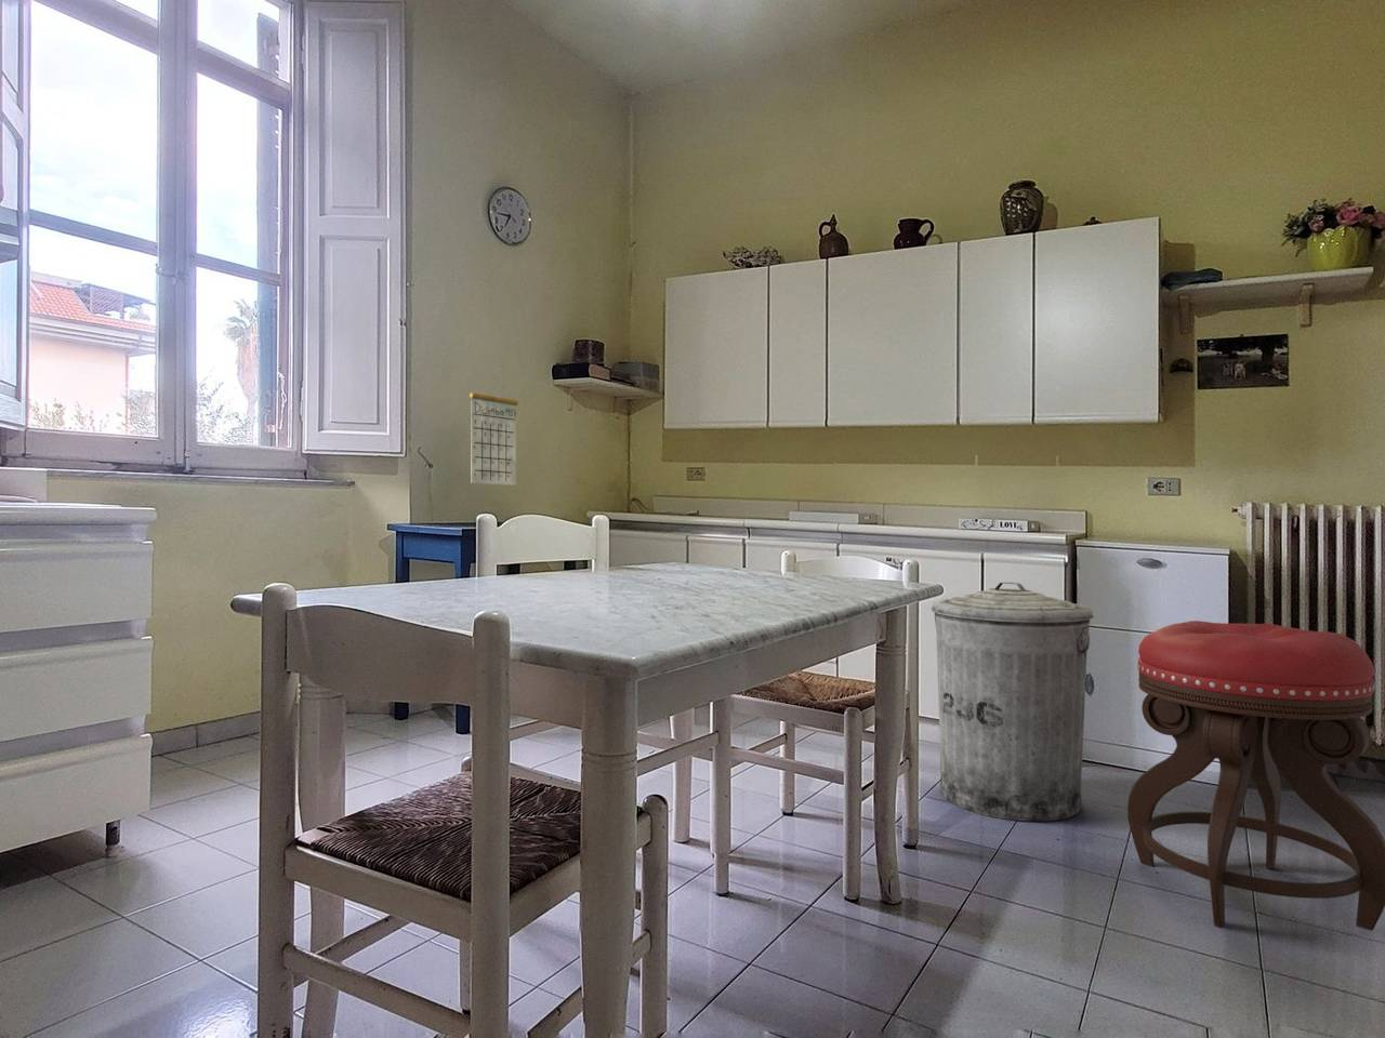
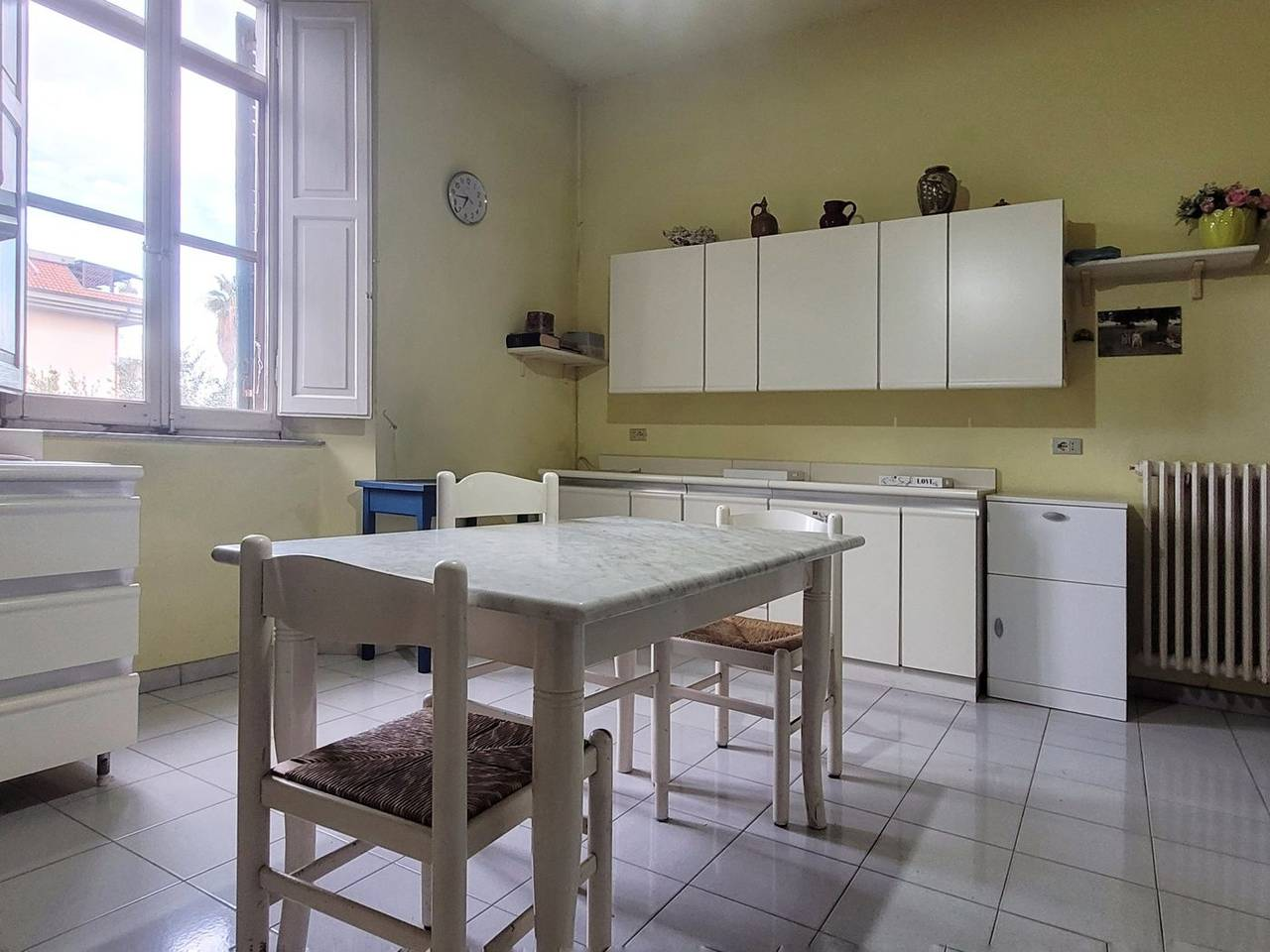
- trash can [930,581,1094,822]
- calendar [469,375,519,486]
- stool [1127,619,1385,931]
